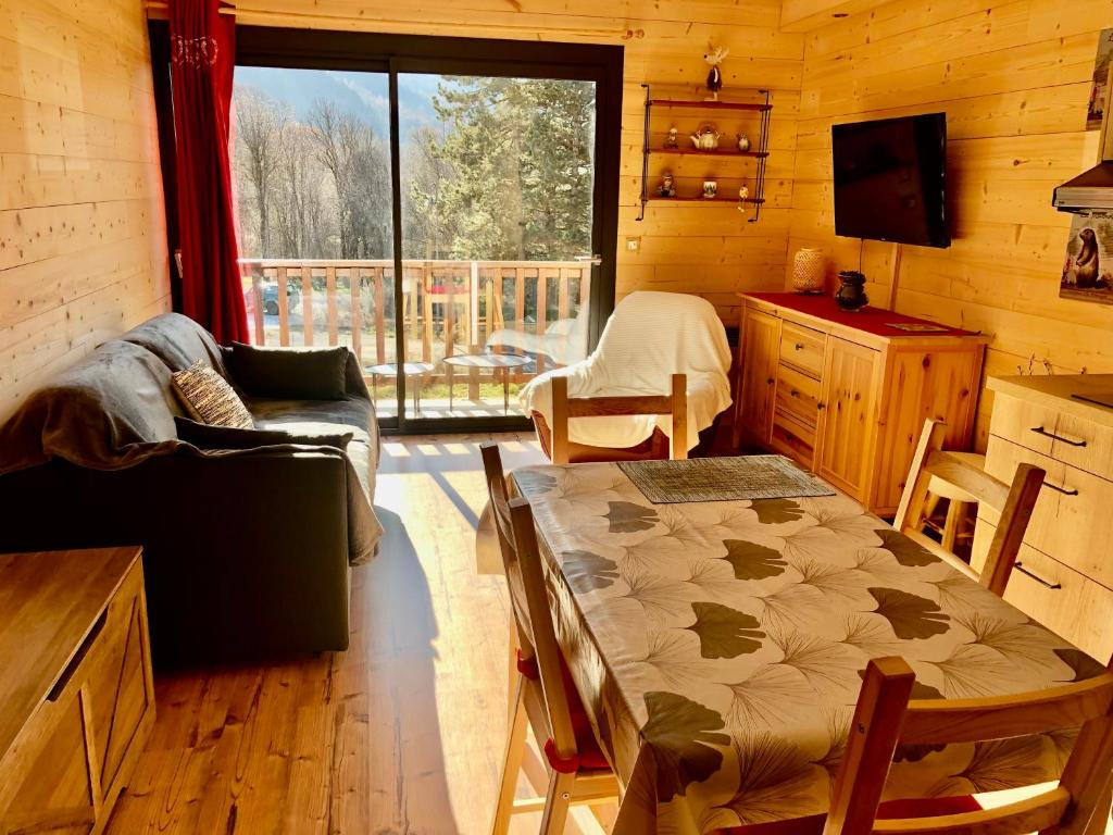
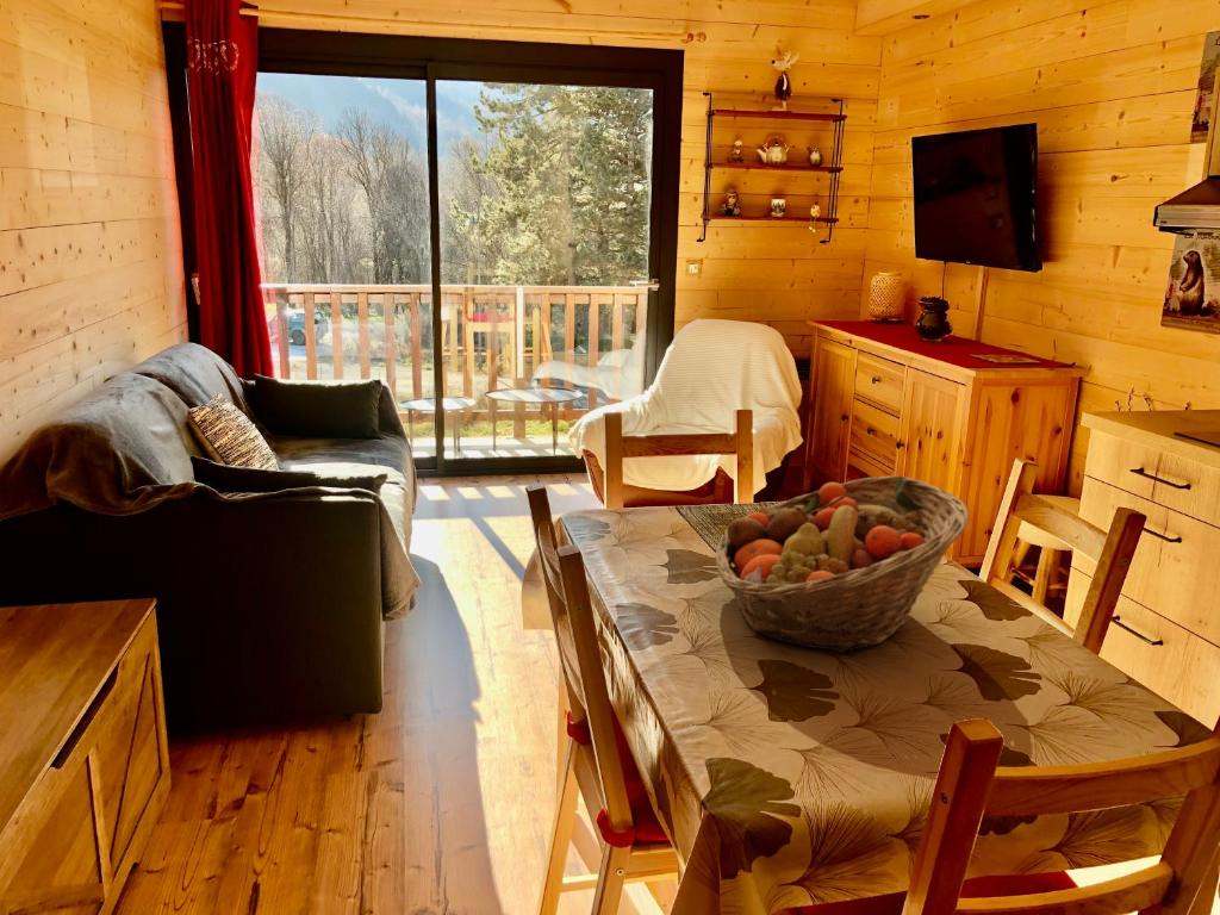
+ fruit basket [714,474,970,654]
